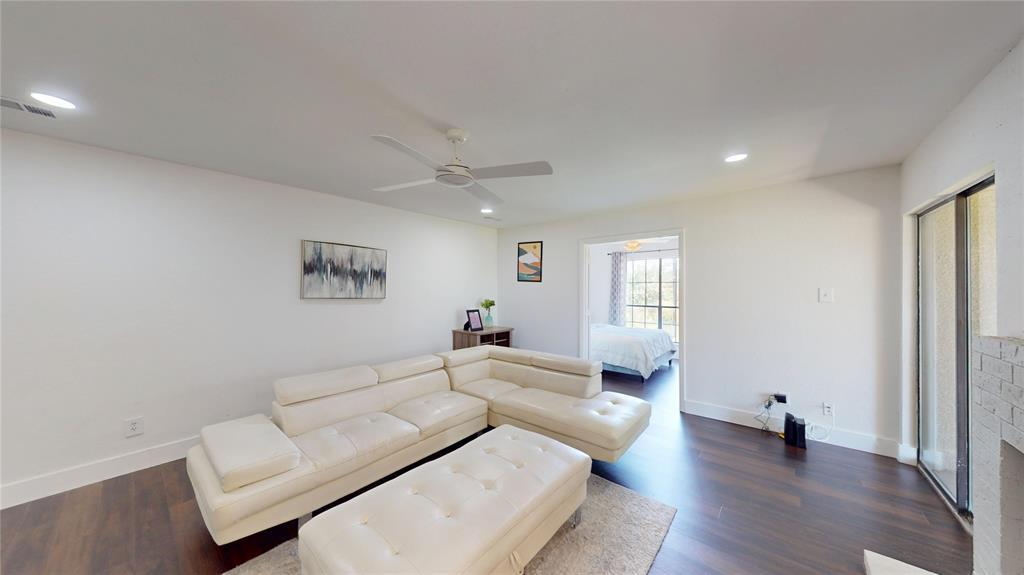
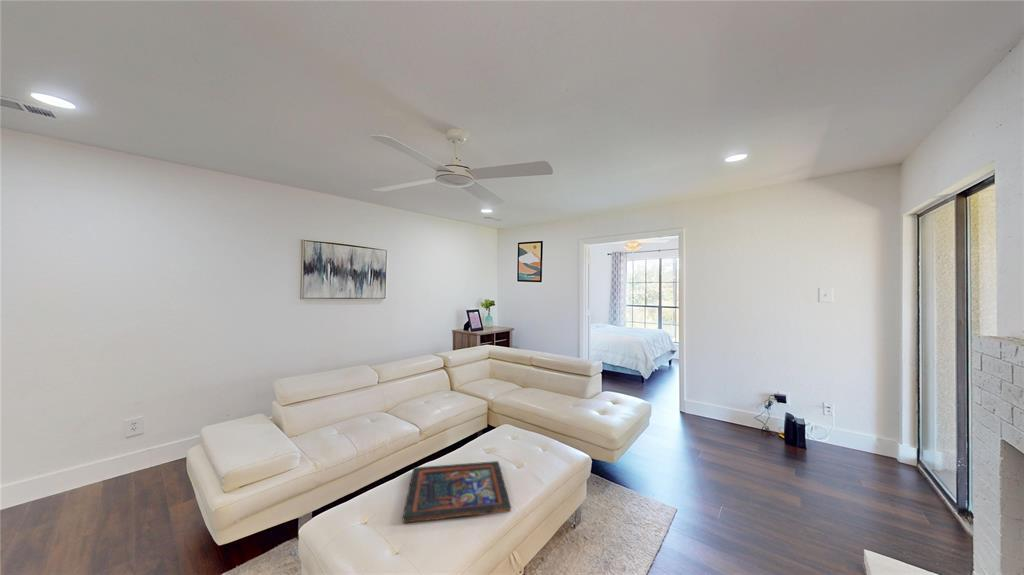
+ religious icon [402,460,512,524]
